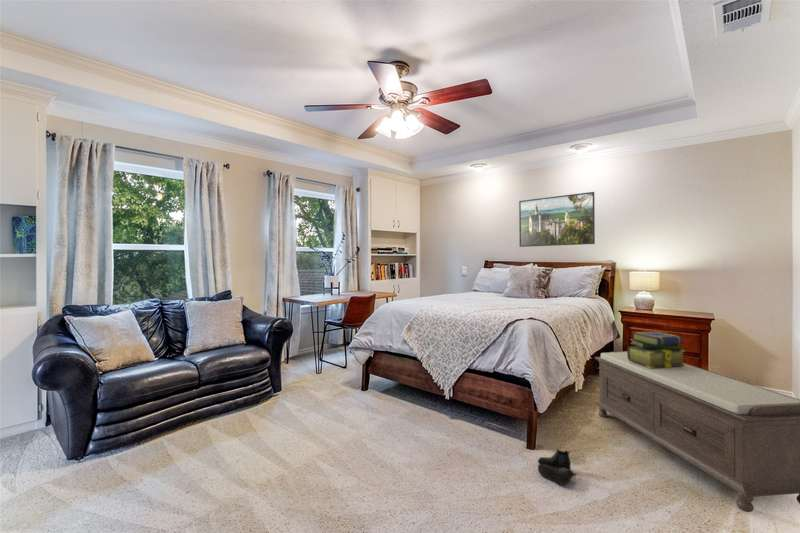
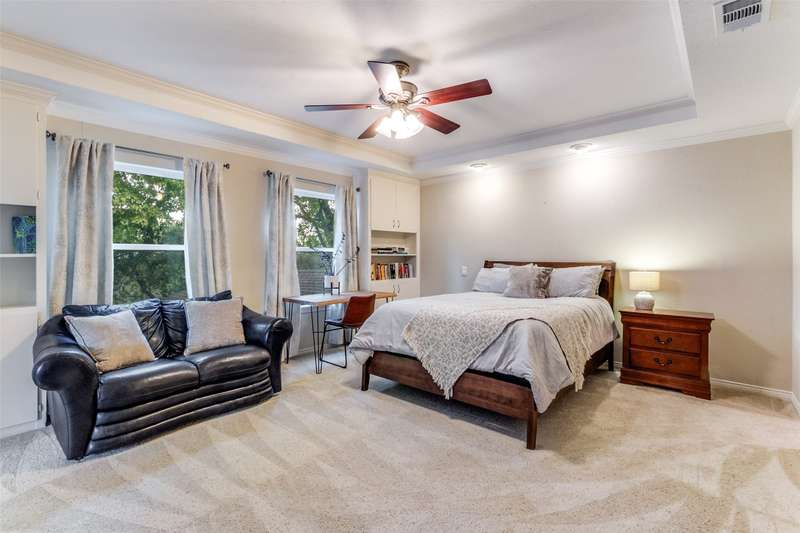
- bench [594,350,800,513]
- boots [537,447,577,486]
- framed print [518,191,596,248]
- stack of books [626,331,686,368]
